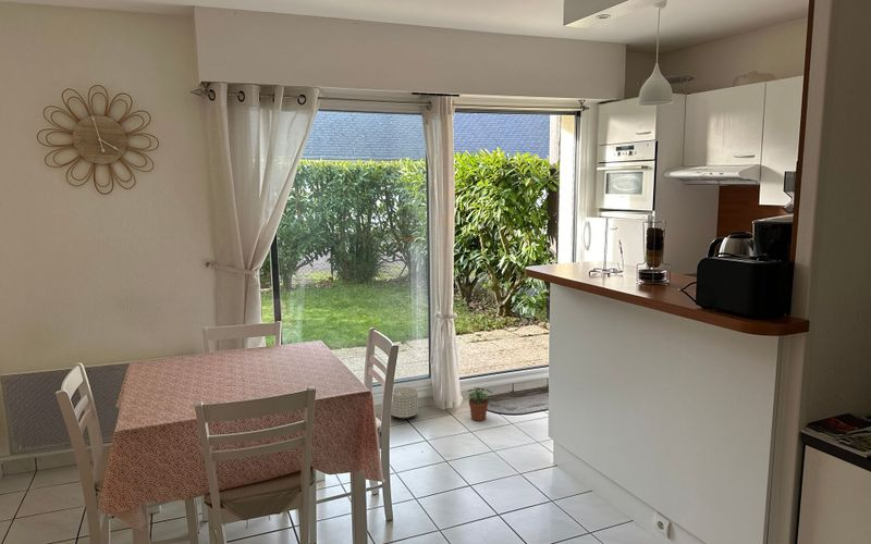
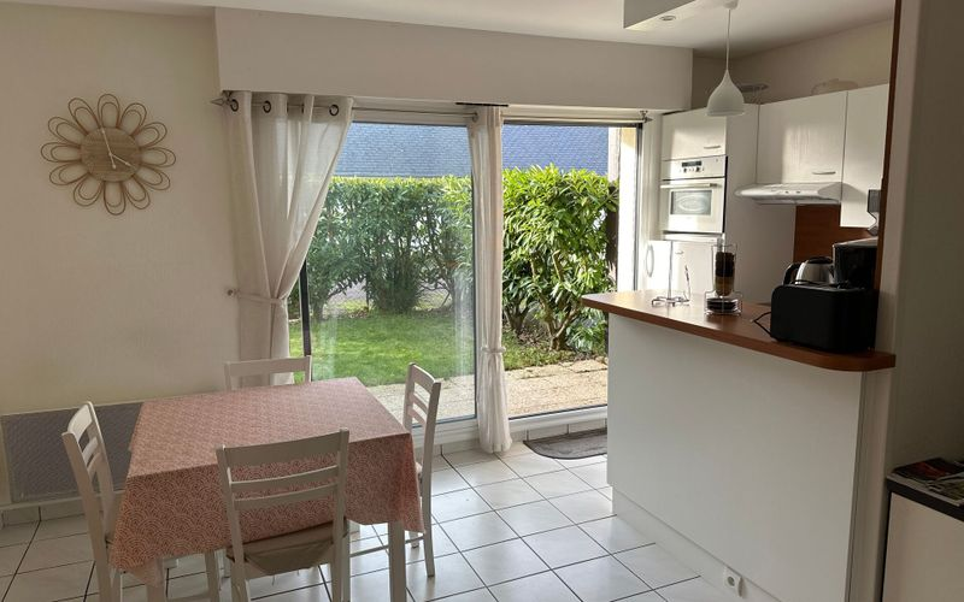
- planter [391,385,419,420]
- potted plant [467,386,493,422]
